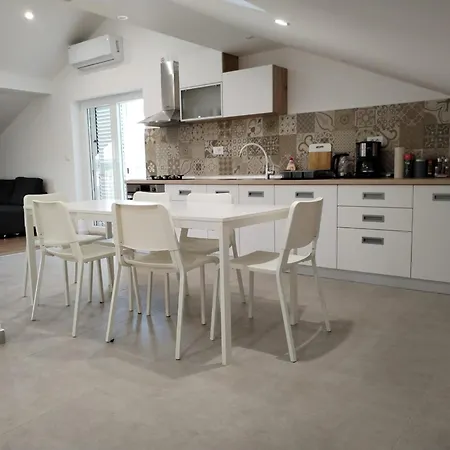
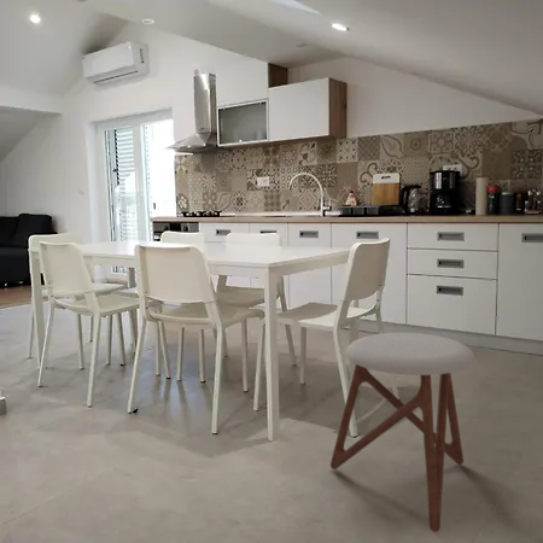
+ stool [329,332,475,533]
